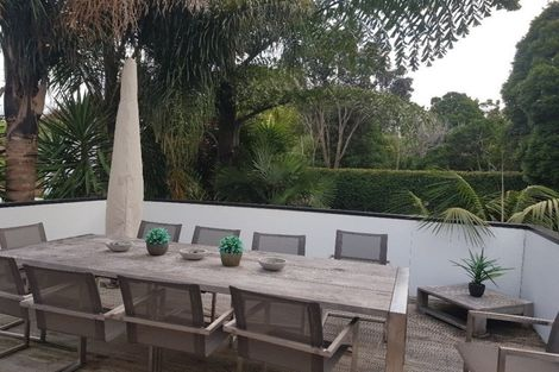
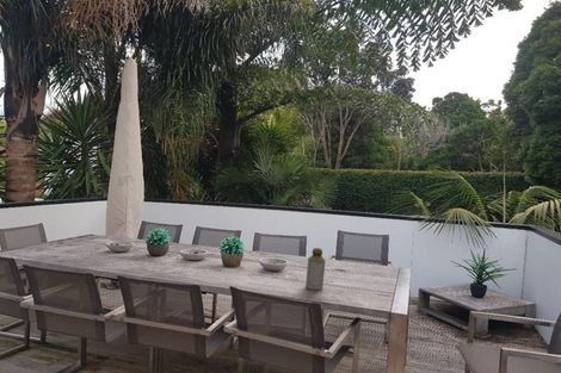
+ bottle [304,247,326,291]
